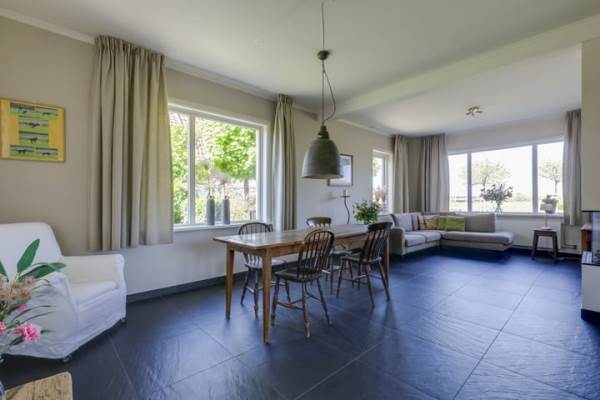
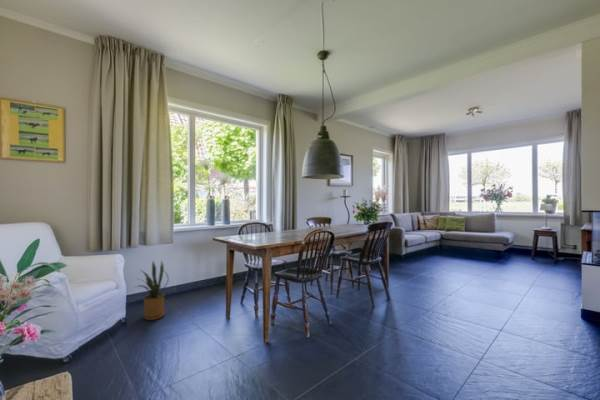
+ house plant [131,260,170,321]
